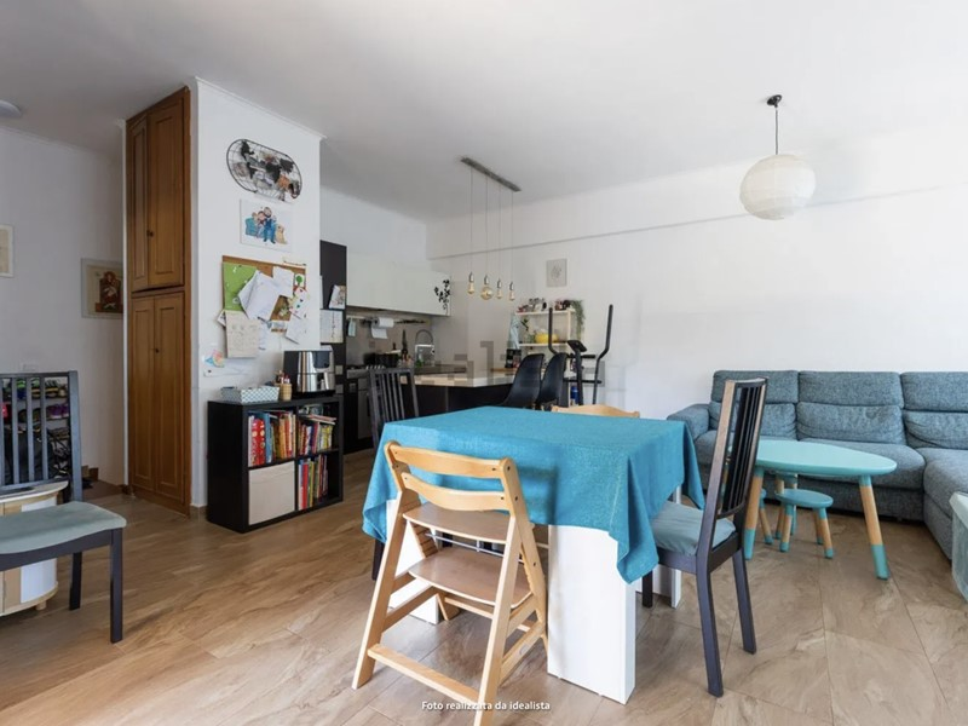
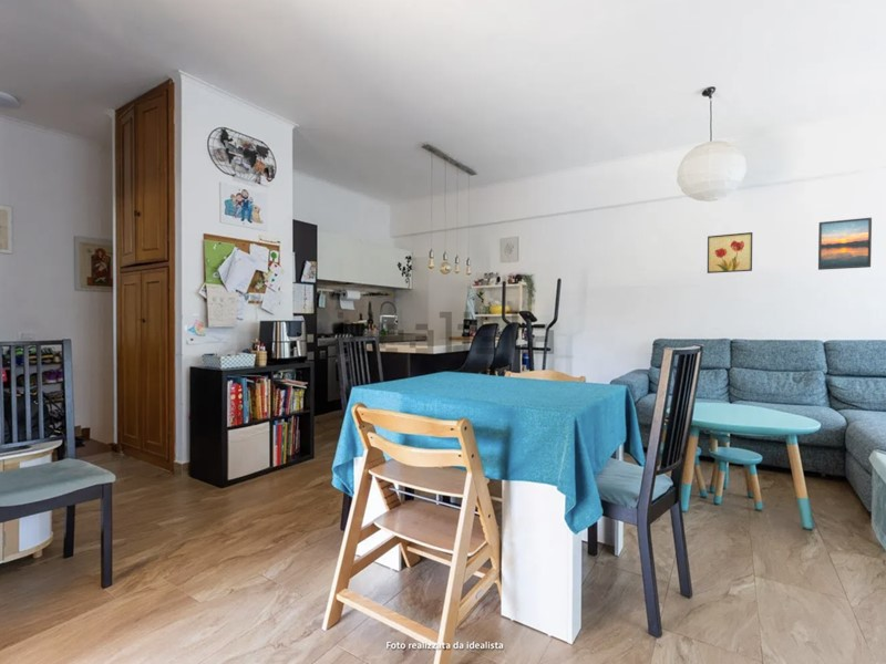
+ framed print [817,217,873,271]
+ wall art [707,231,753,274]
